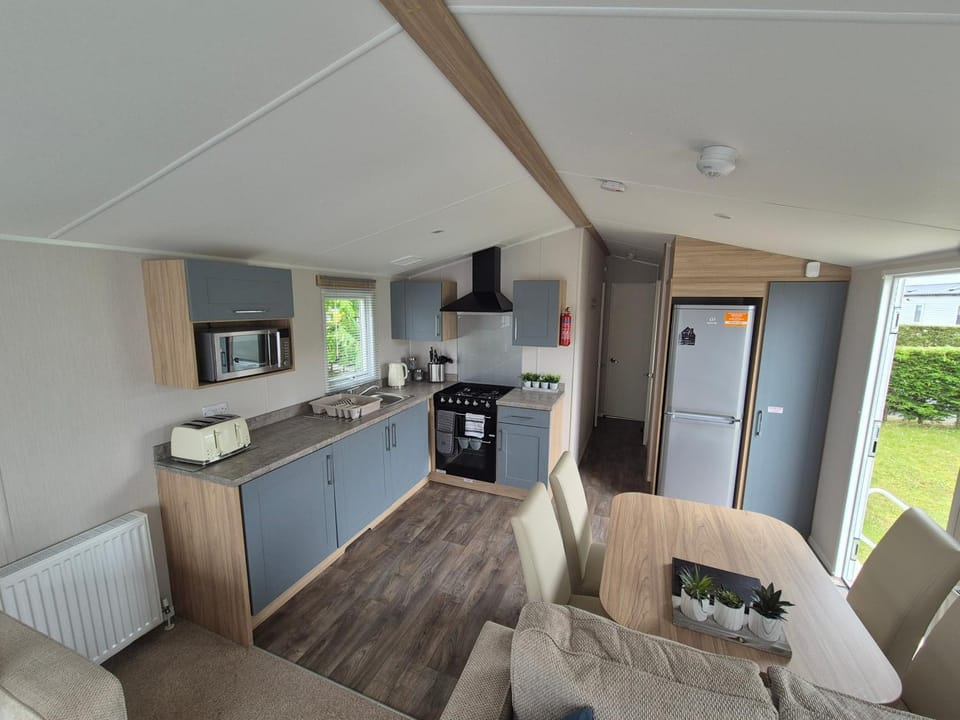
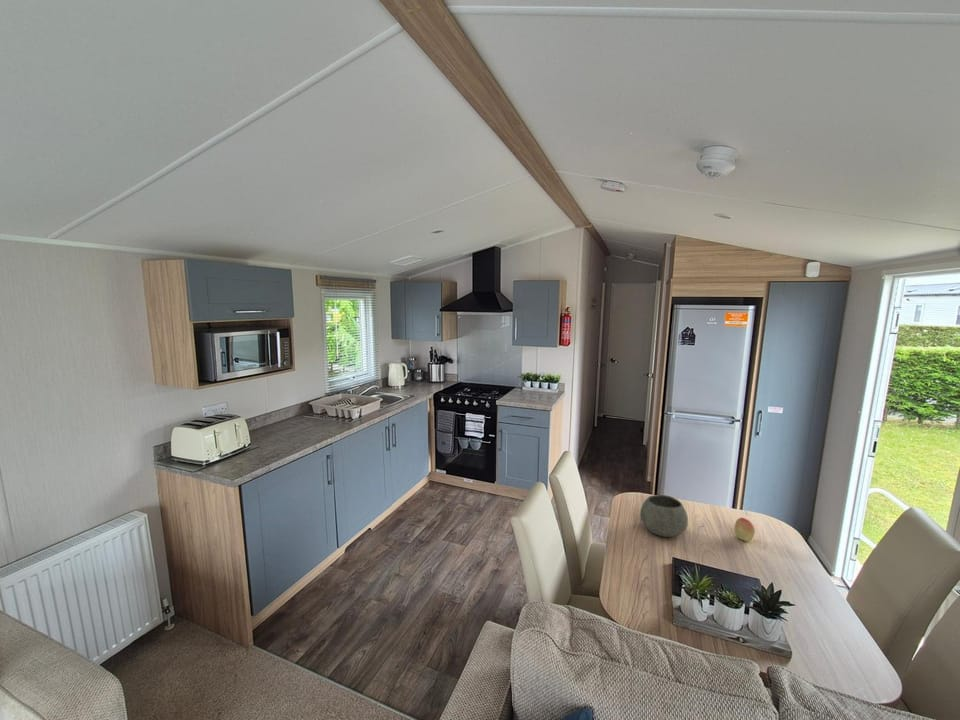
+ fruit [734,517,756,543]
+ bowl [639,494,689,538]
